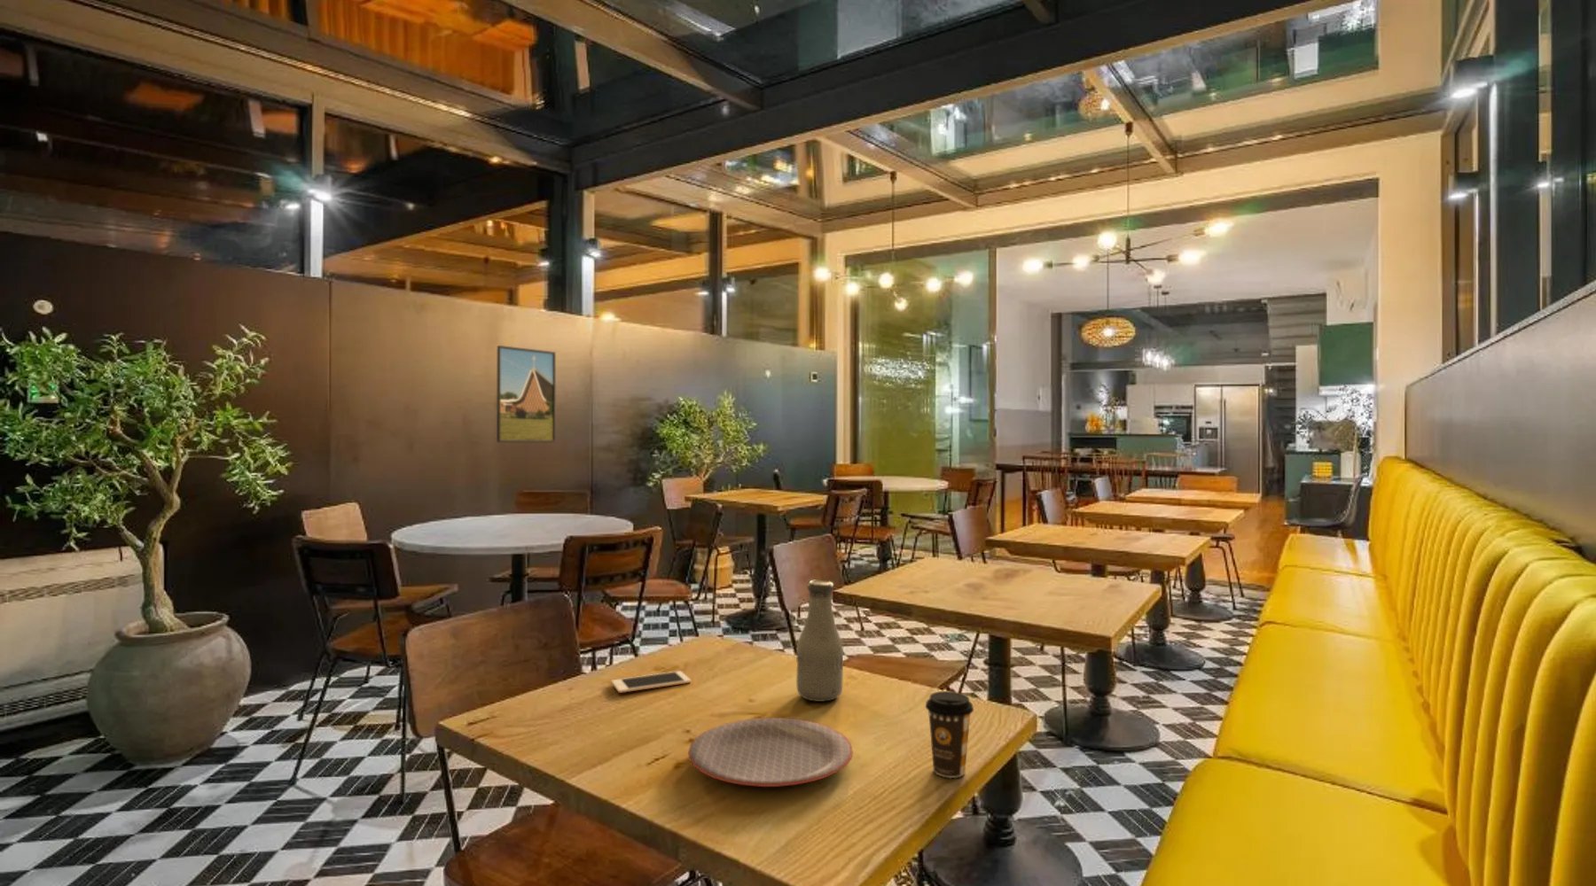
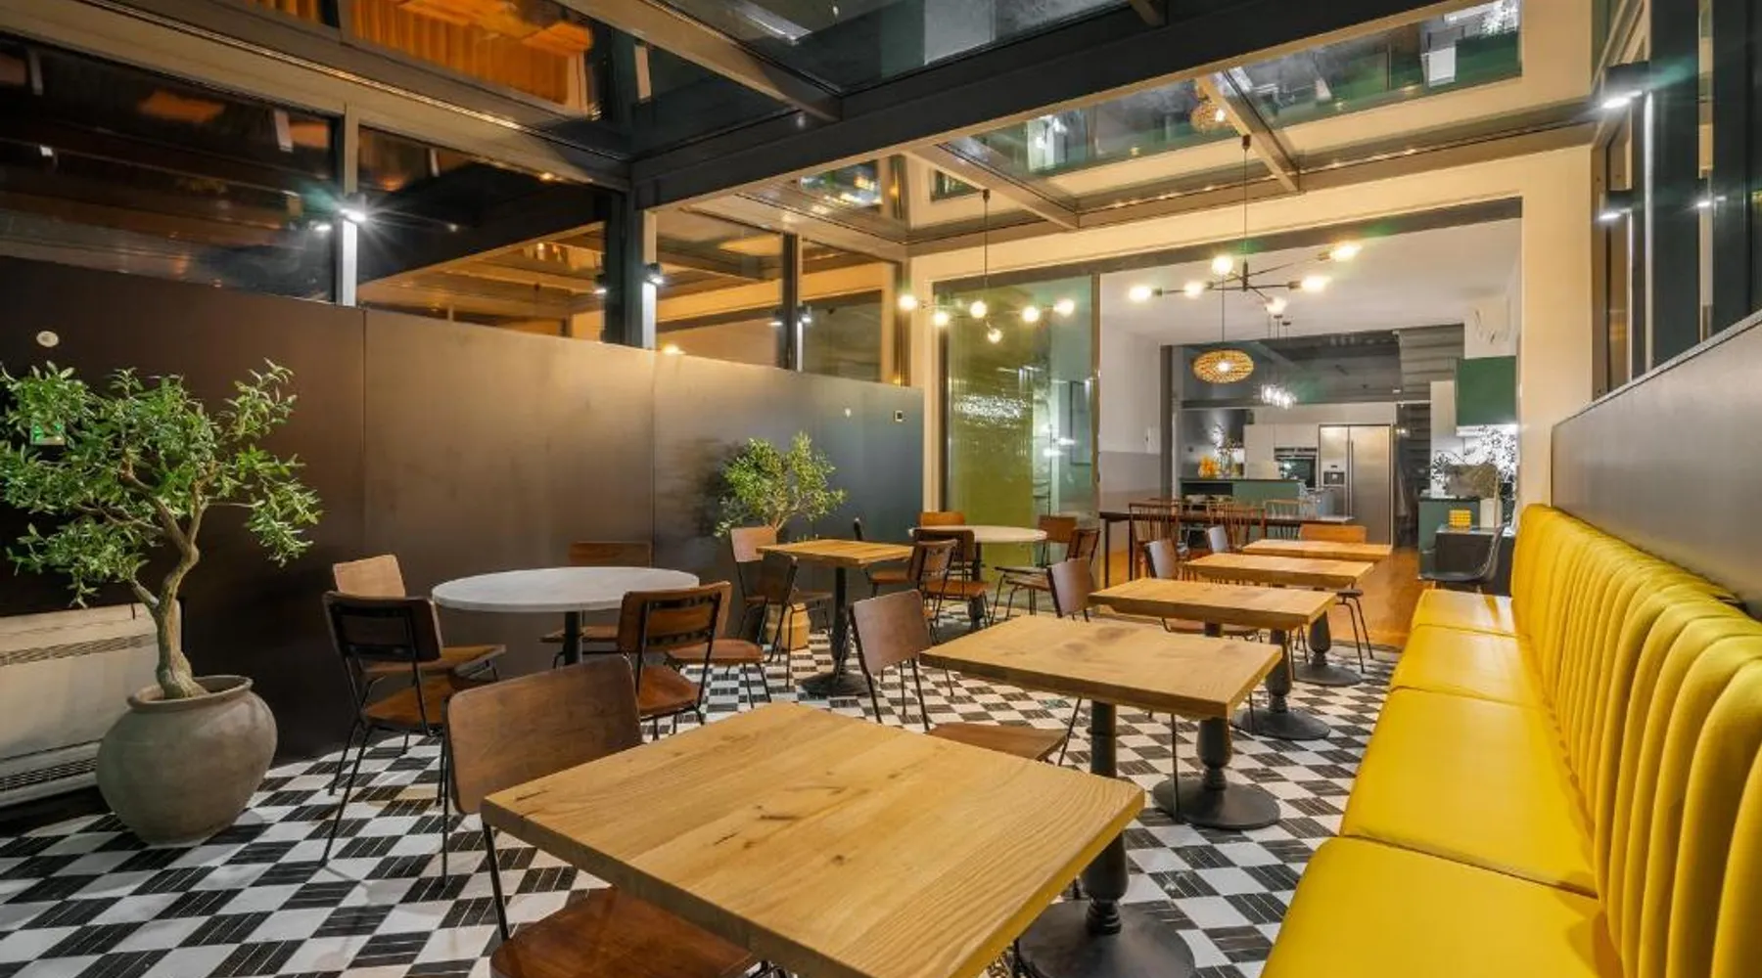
- cell phone [611,670,692,694]
- coffee cup [925,691,975,779]
- plate [687,717,854,788]
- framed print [496,345,557,443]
- bottle [796,579,844,703]
